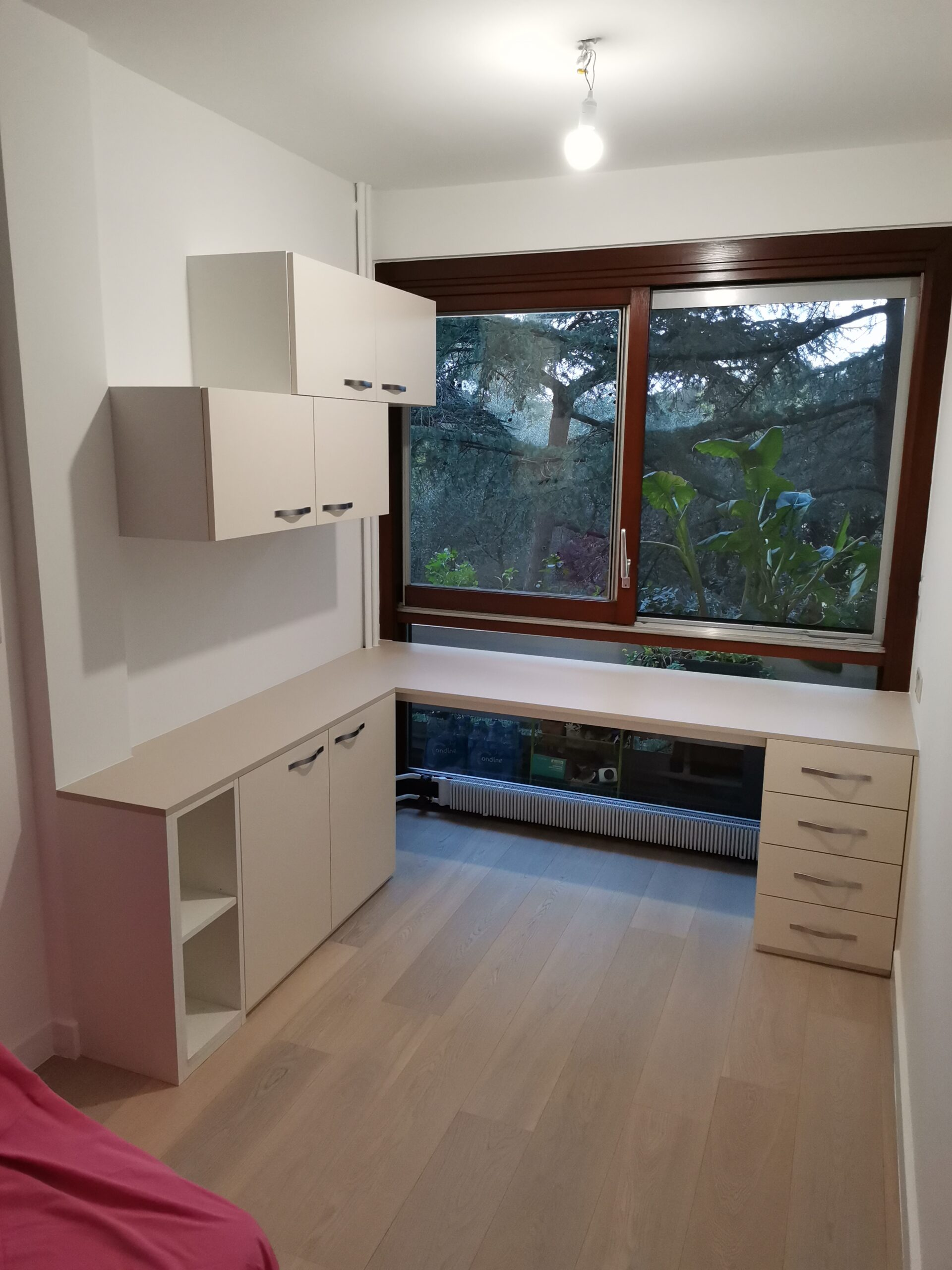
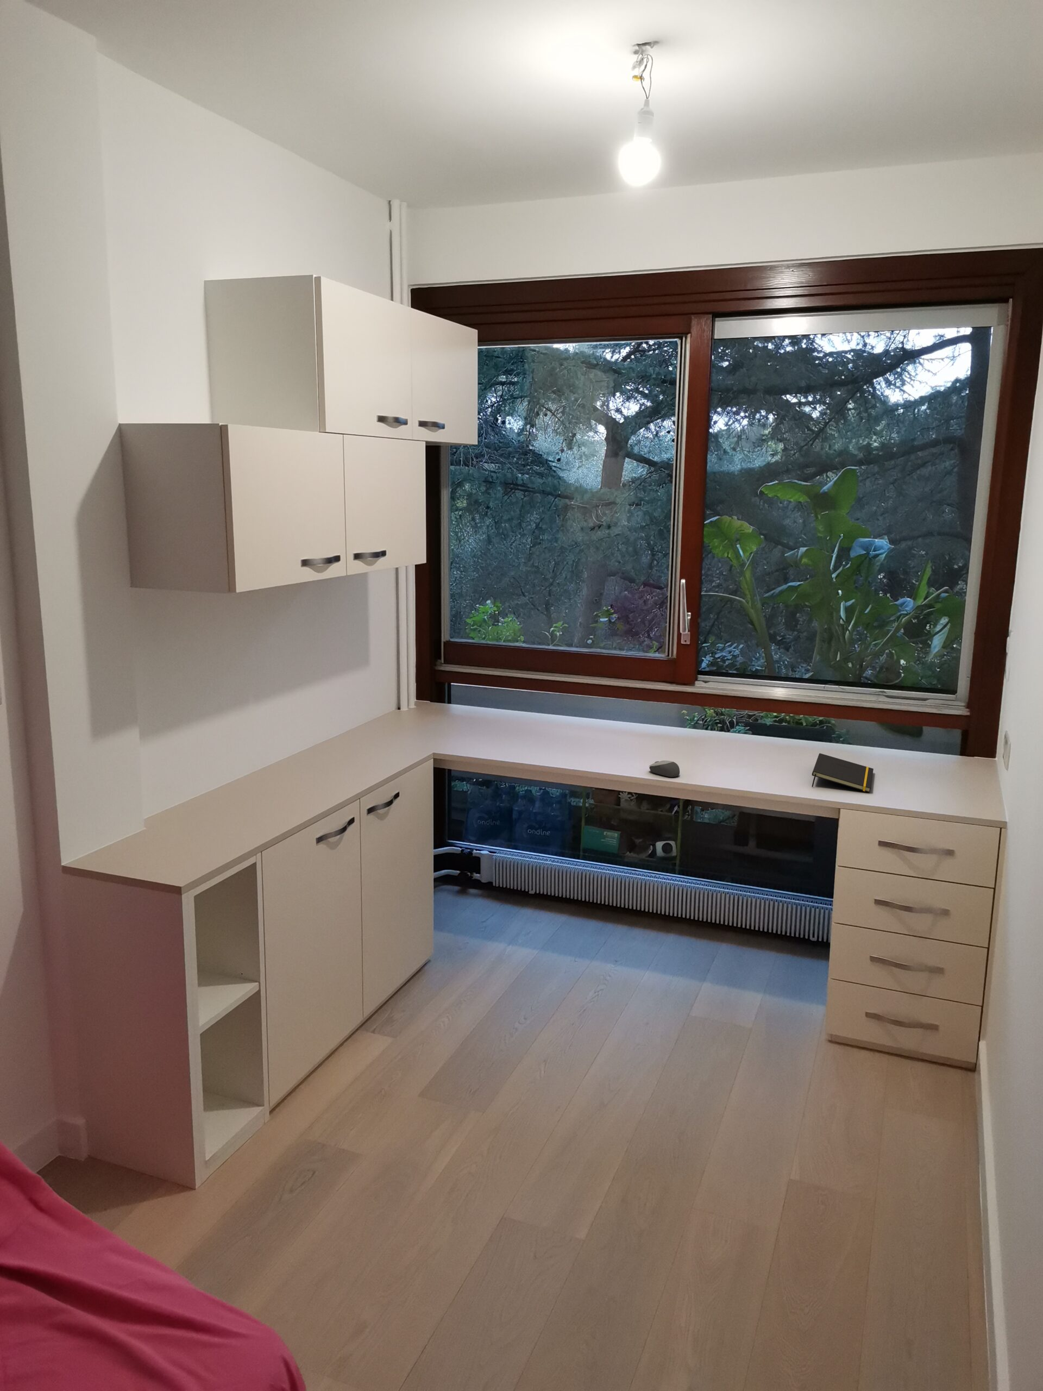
+ notepad [811,752,874,793]
+ computer mouse [649,760,680,778]
